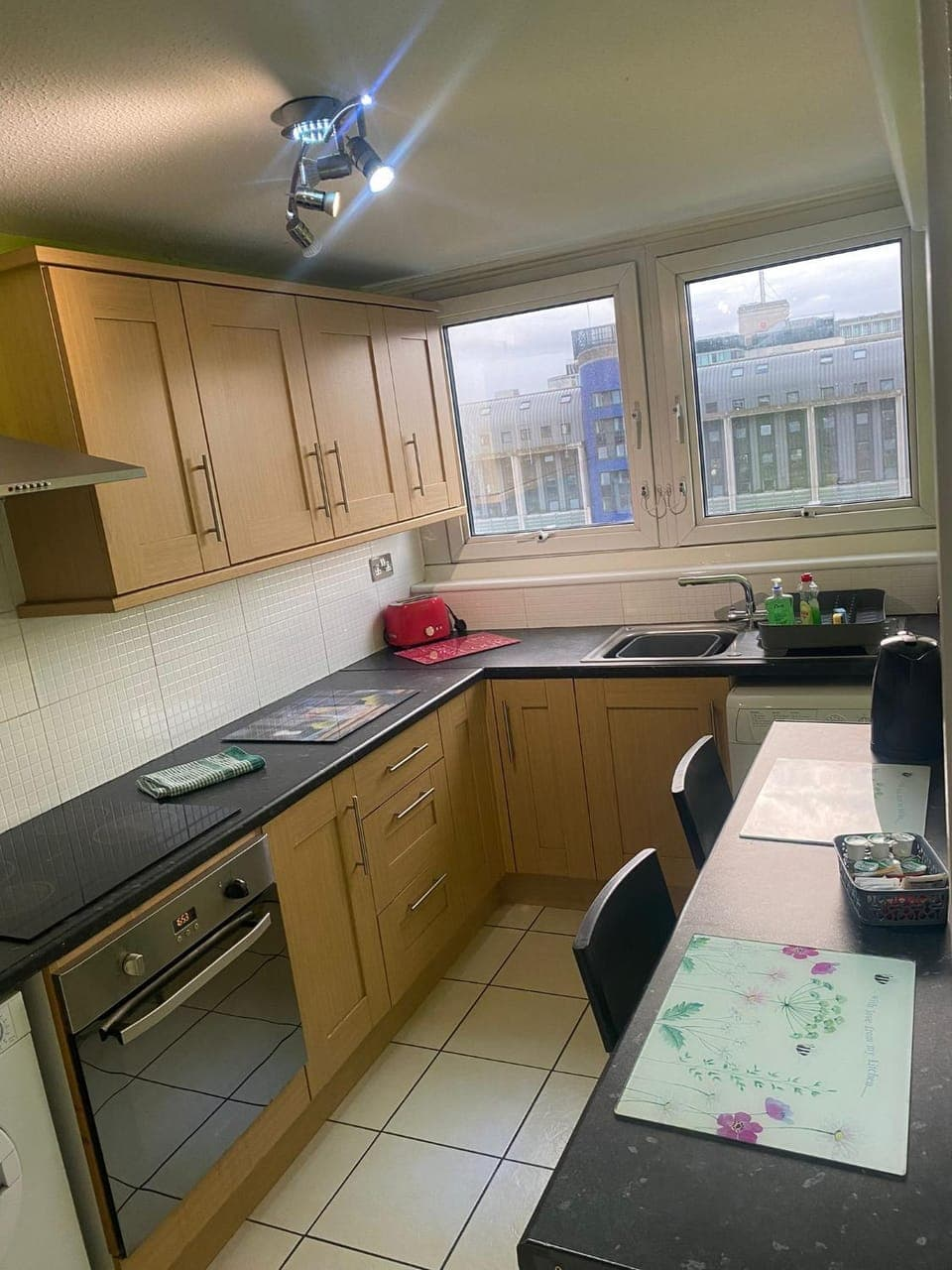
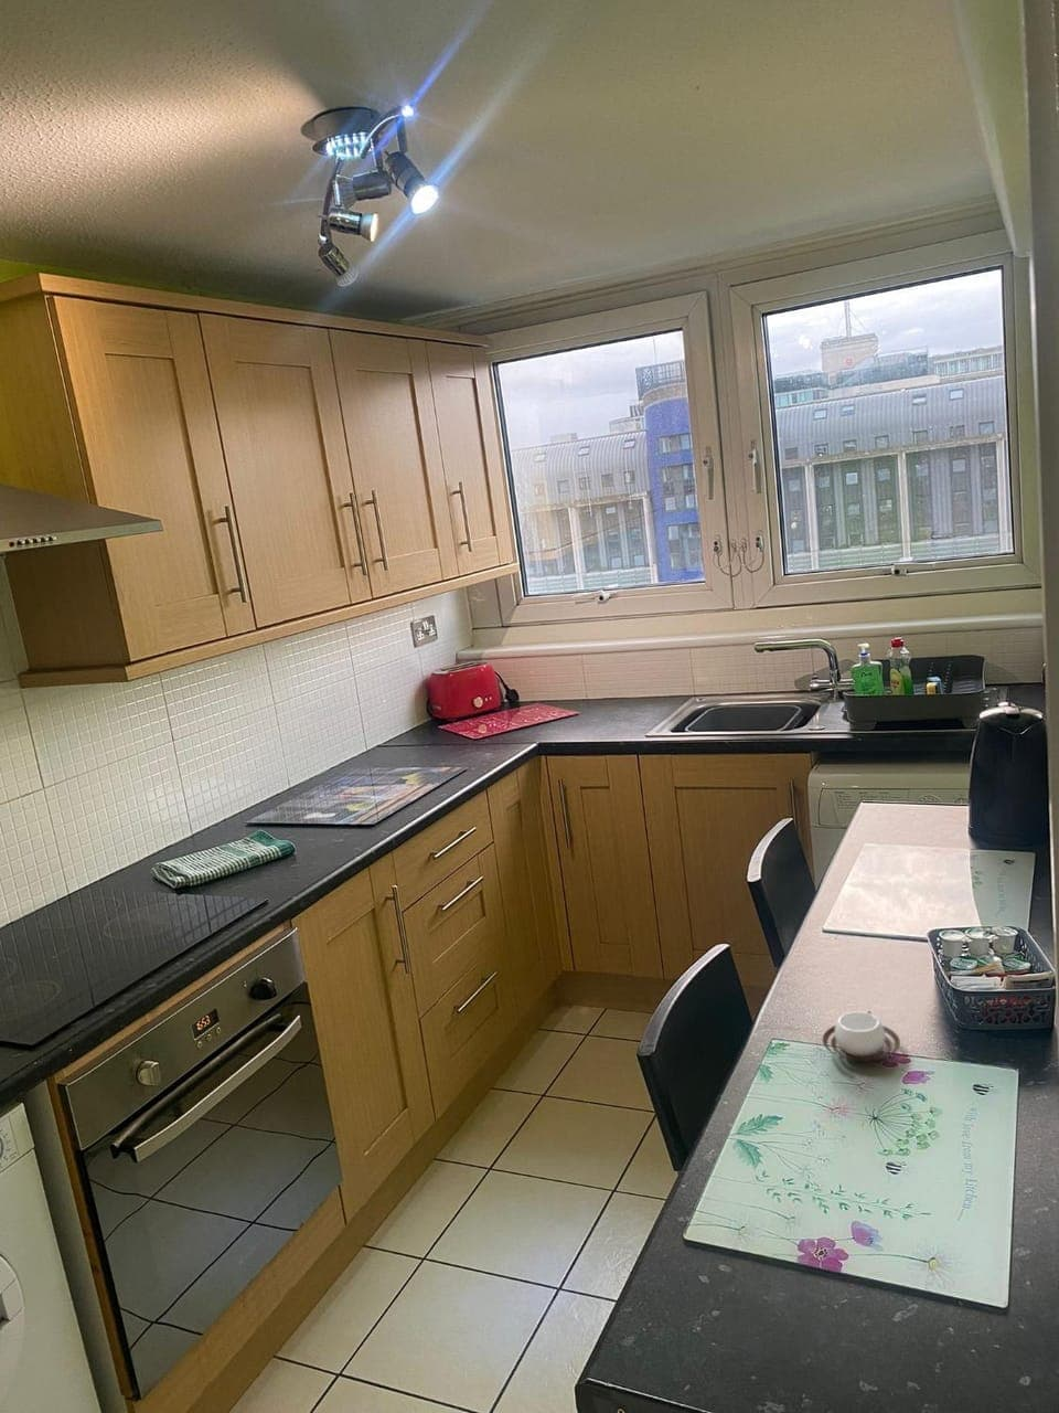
+ cup [822,1010,901,1061]
